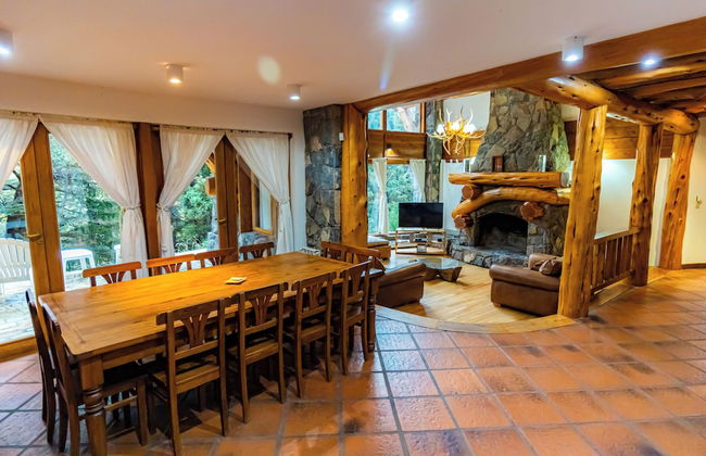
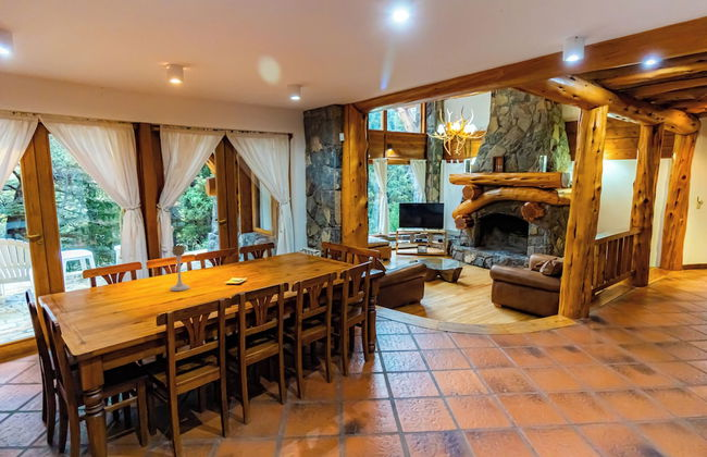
+ candle holder [170,245,190,292]
